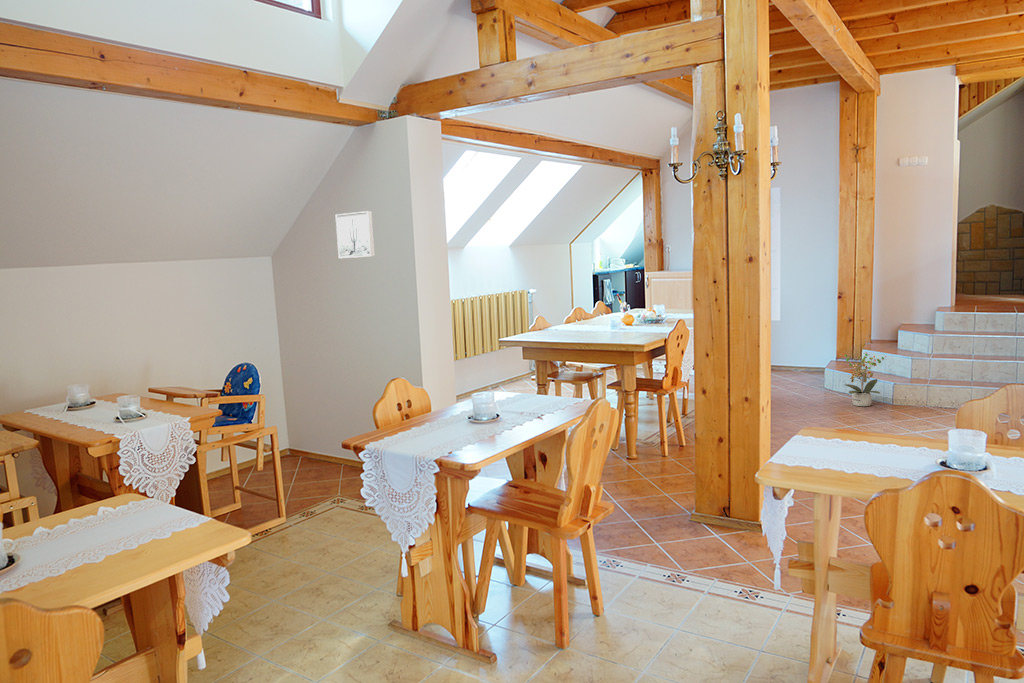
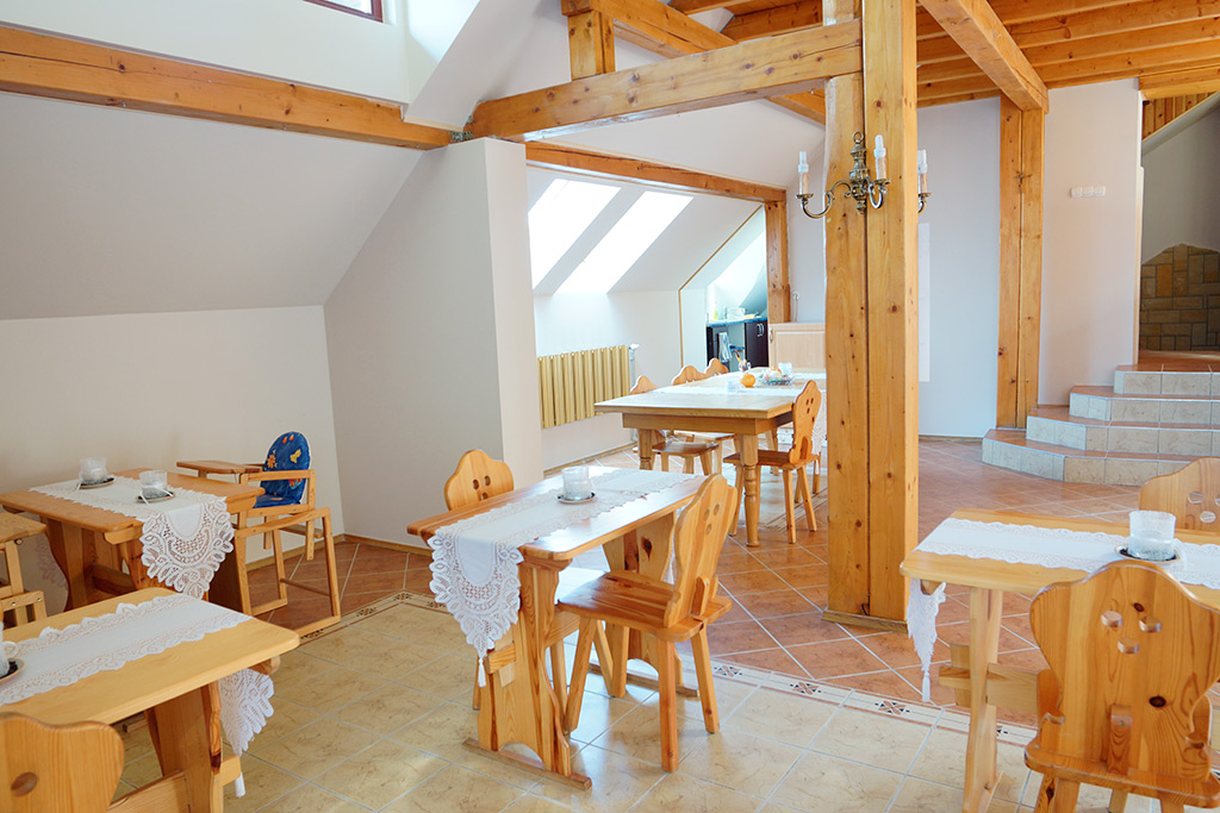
- wall art [335,210,376,259]
- potted plant [842,351,888,407]
